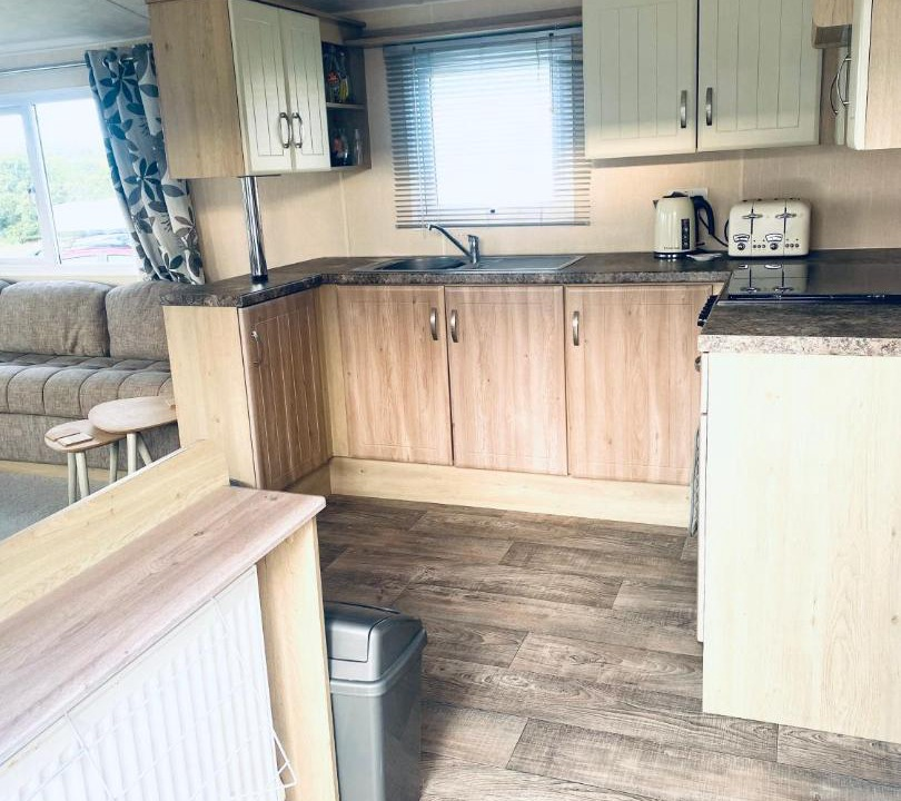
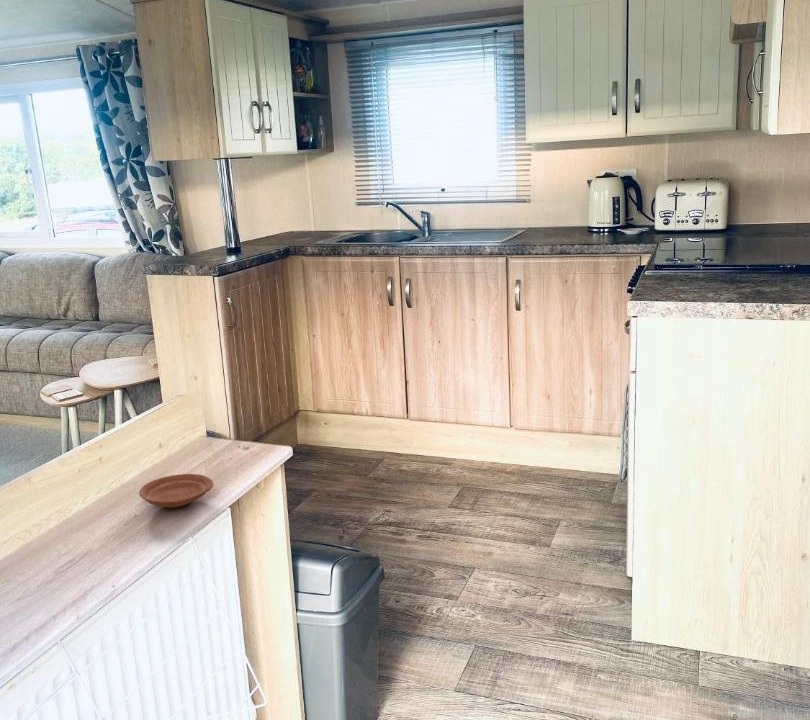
+ plate [138,473,214,509]
